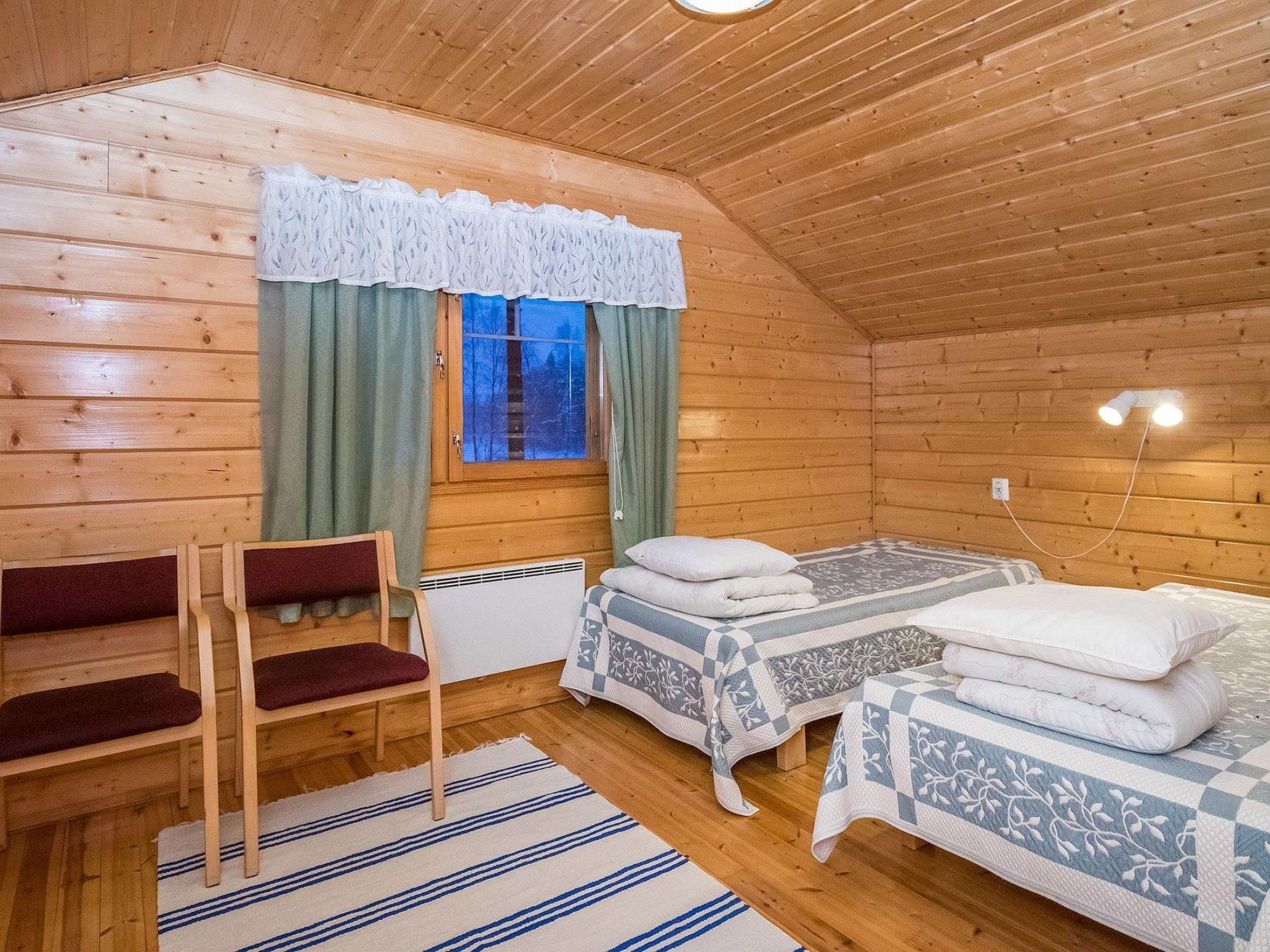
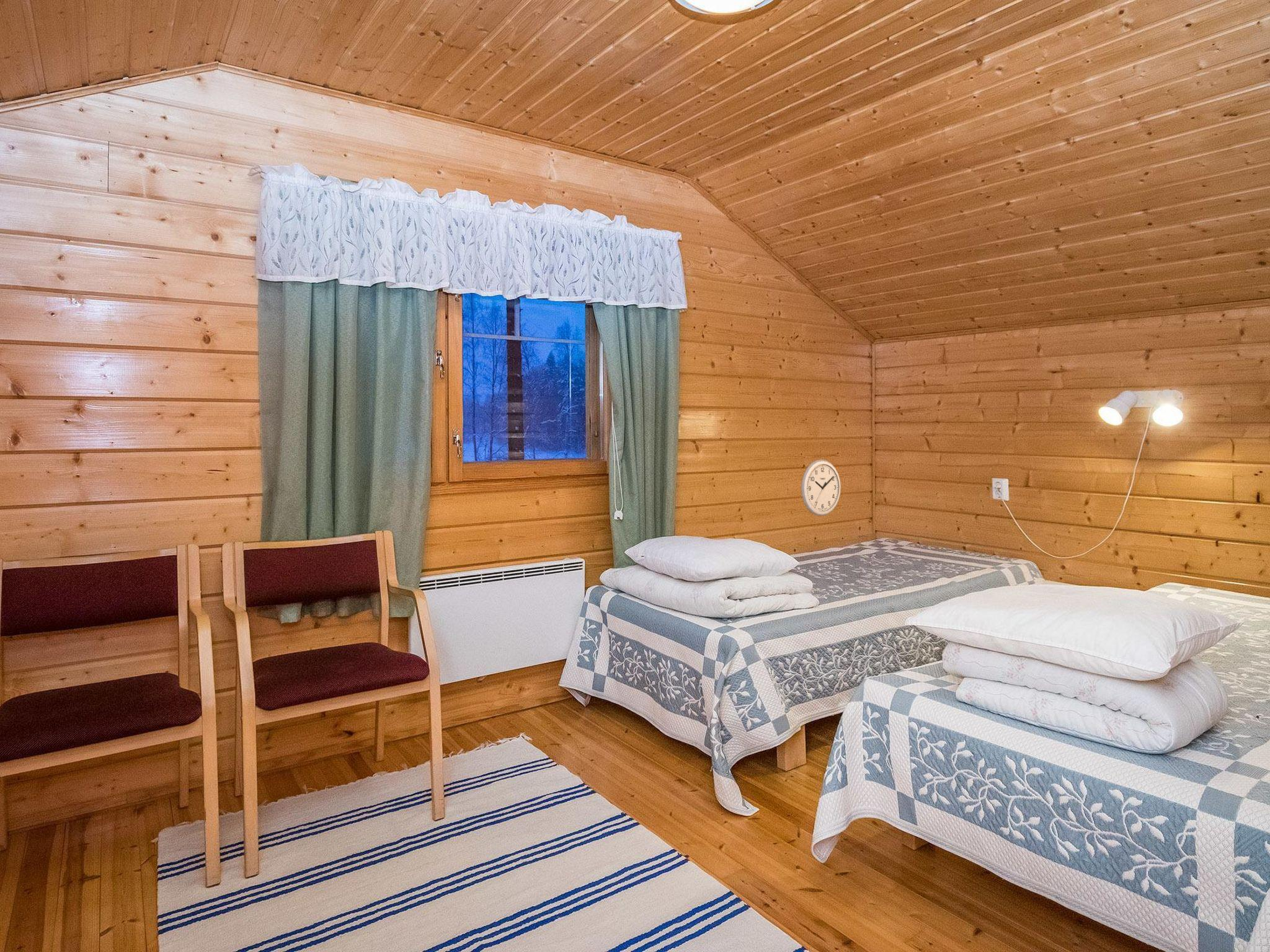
+ wall clock [801,459,841,517]
